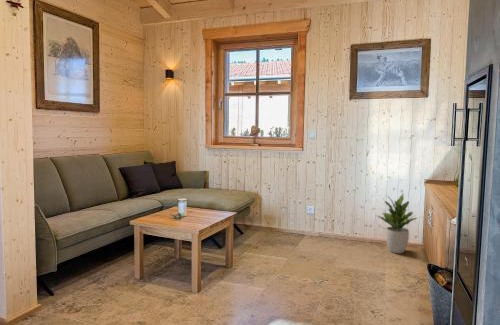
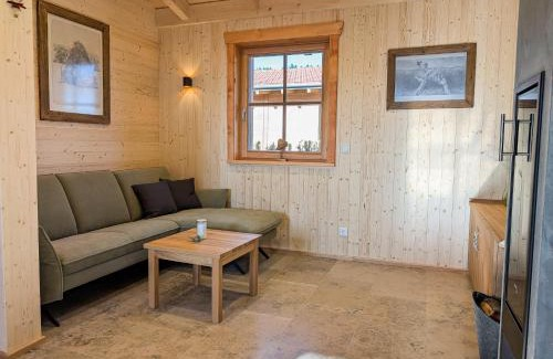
- potted plant [377,192,418,254]
